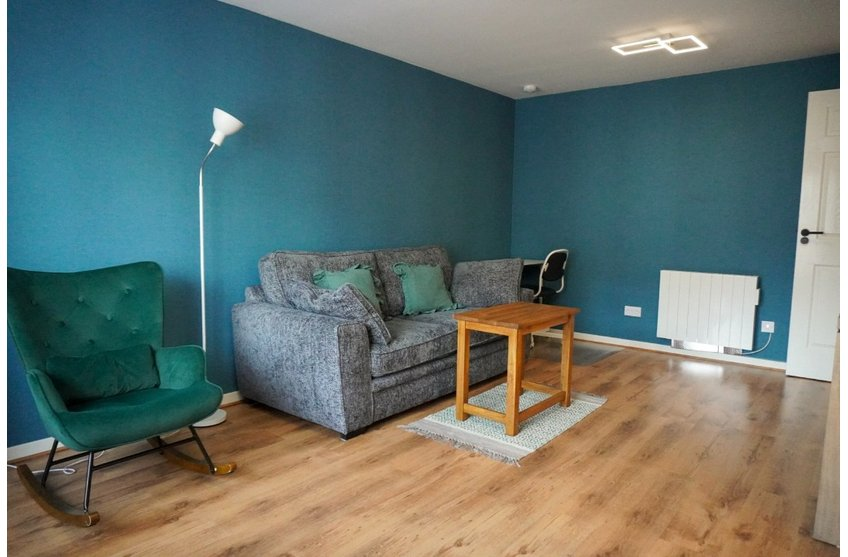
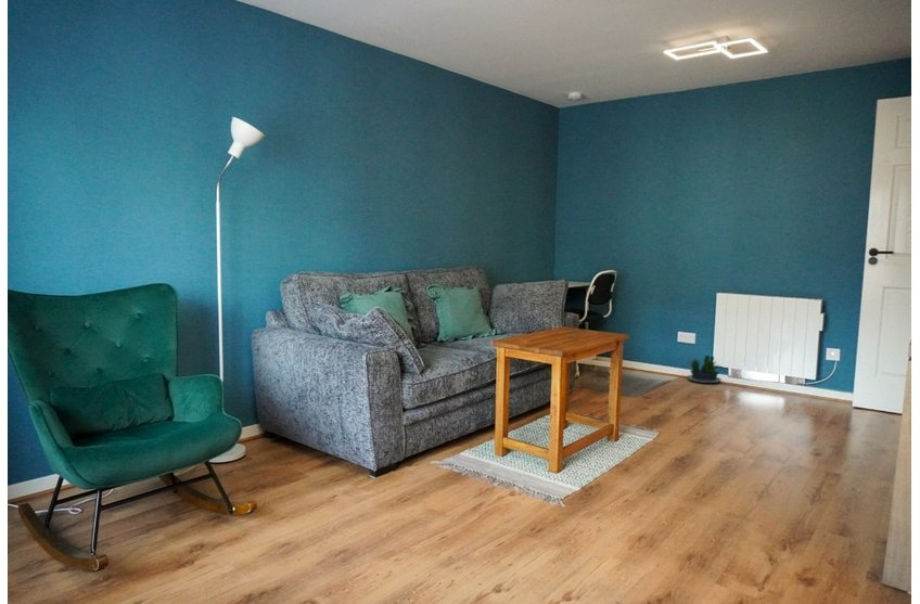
+ potted plant [686,355,723,384]
